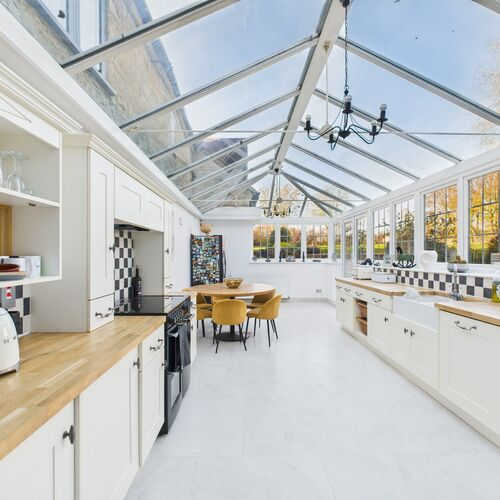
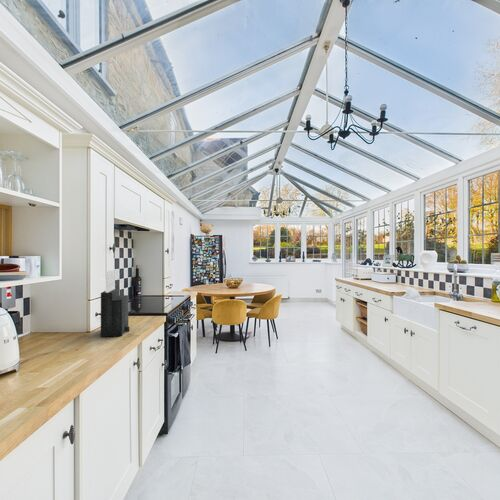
+ knife block [100,268,130,338]
